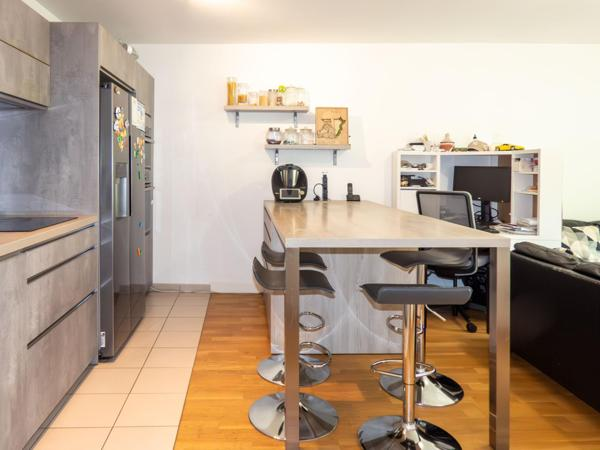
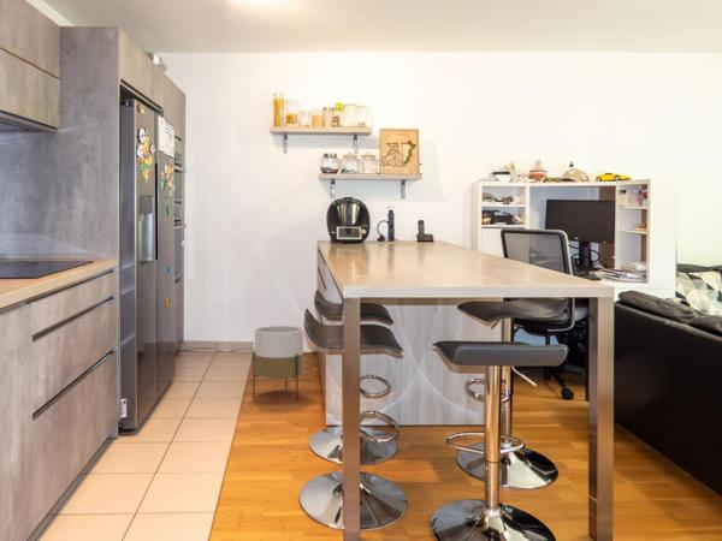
+ planter [251,325,304,403]
